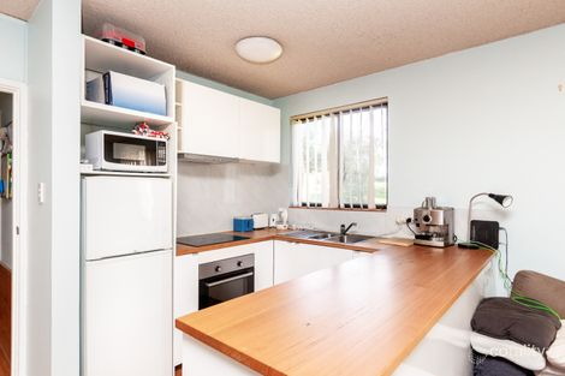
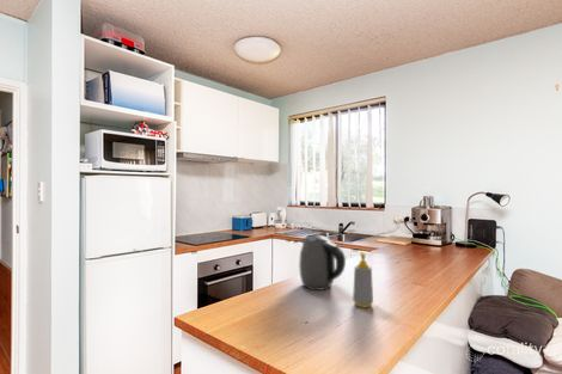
+ soap bottle [352,251,374,308]
+ kettle [298,234,347,292]
